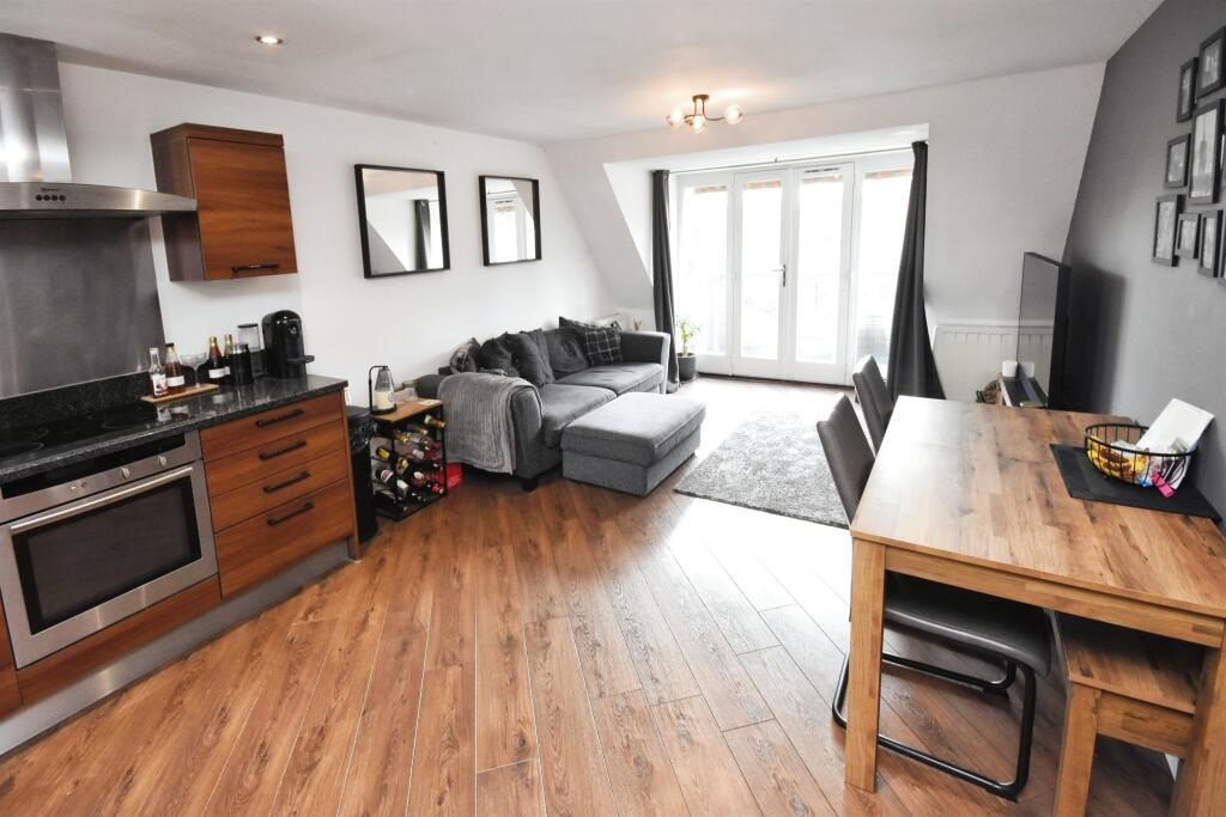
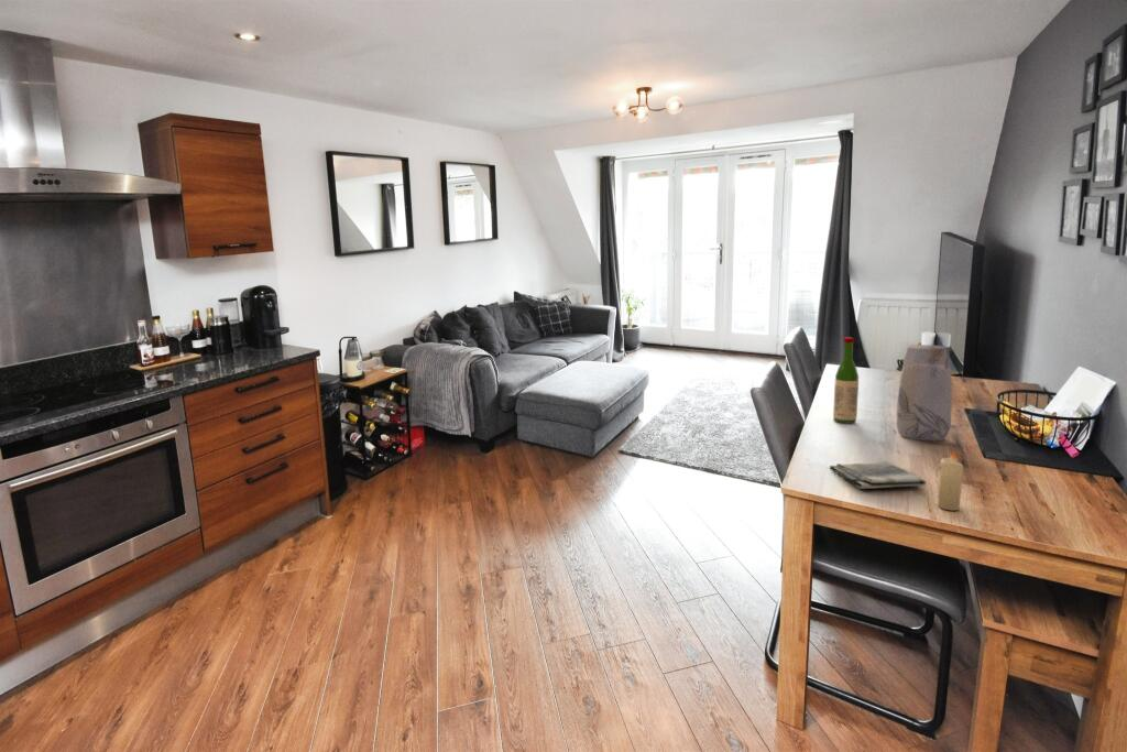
+ vase [896,344,953,442]
+ wine bottle [832,337,860,425]
+ candle [937,449,964,512]
+ dish towel [829,460,928,490]
